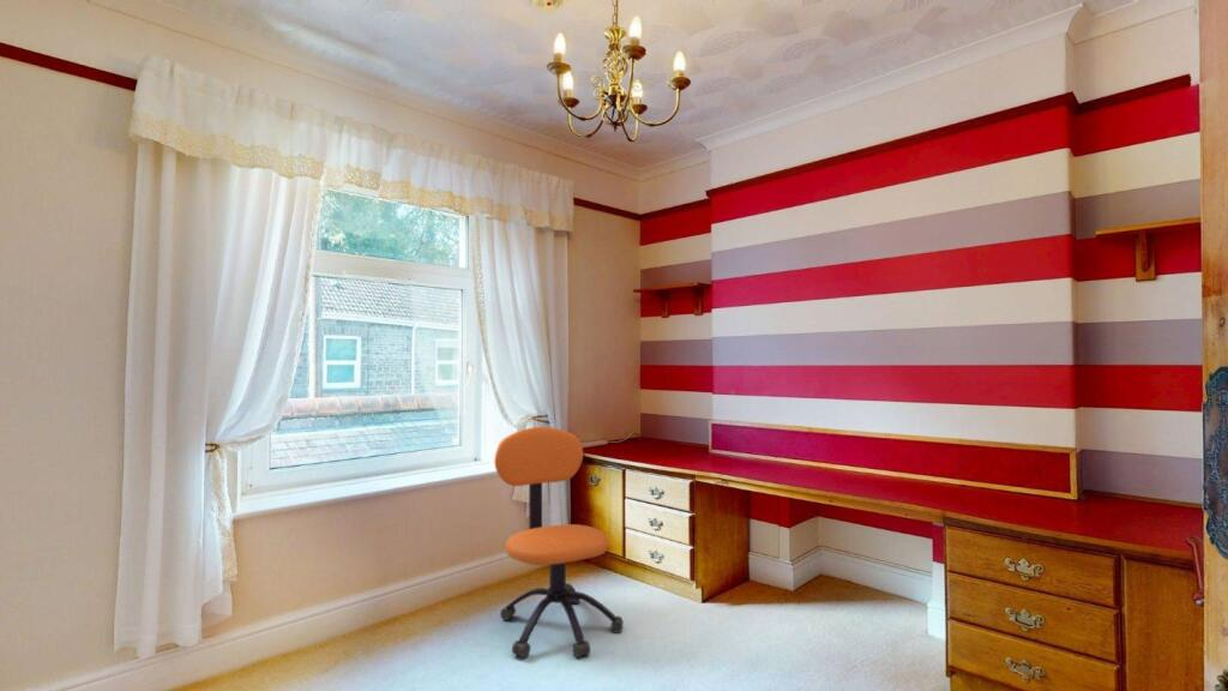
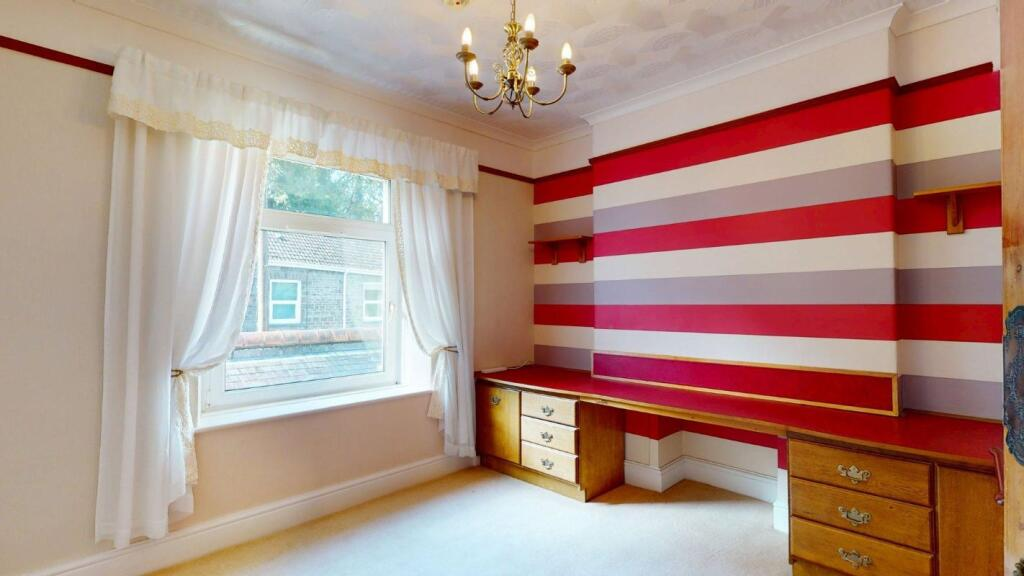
- office chair [493,426,625,659]
